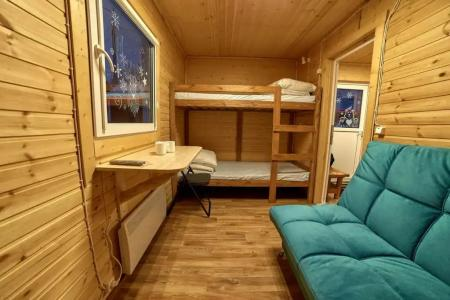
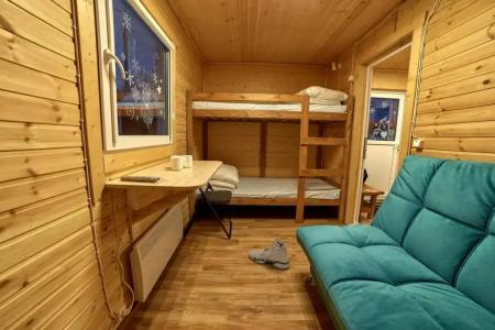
+ sneaker [249,238,290,270]
